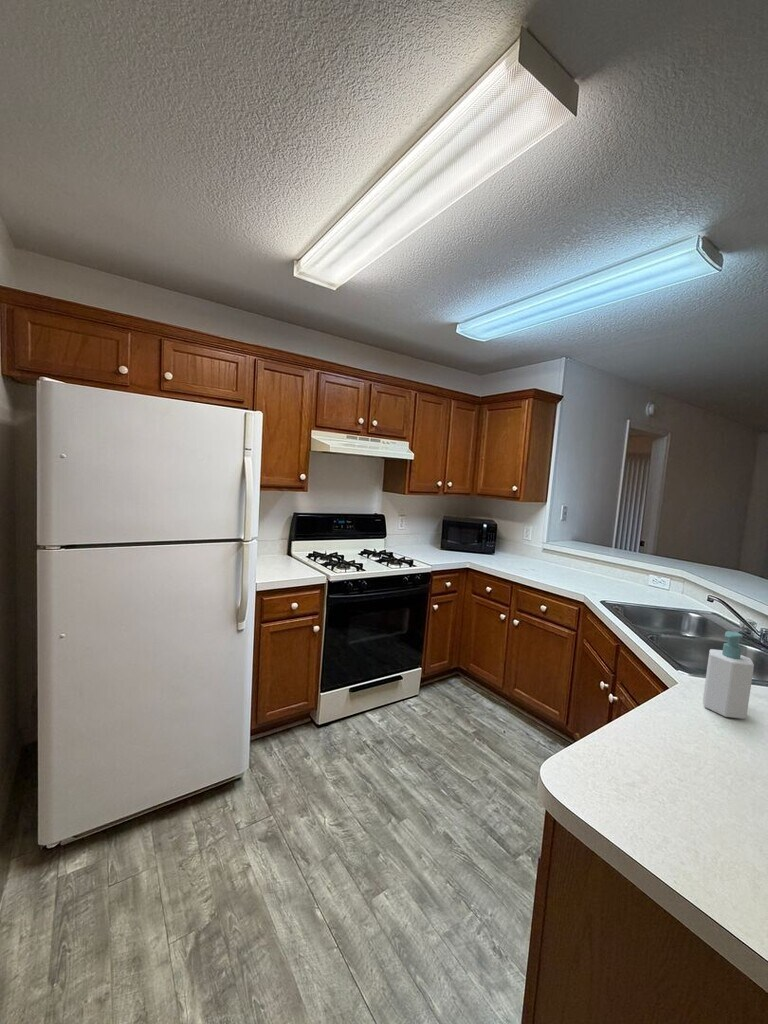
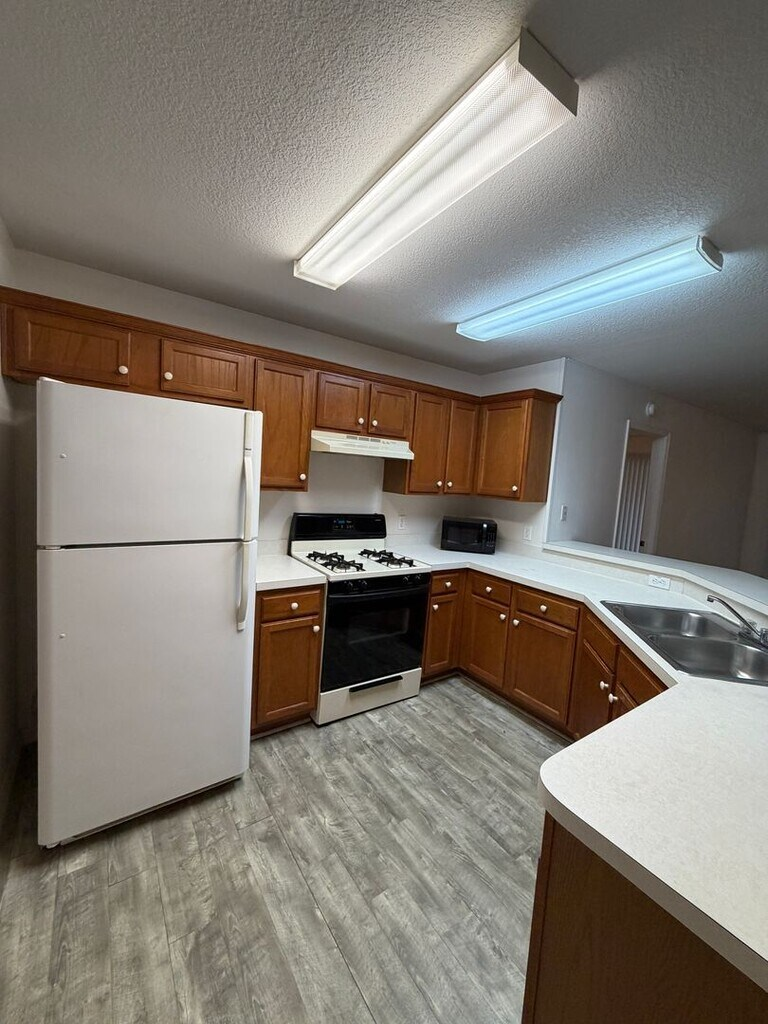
- soap bottle [702,630,755,720]
